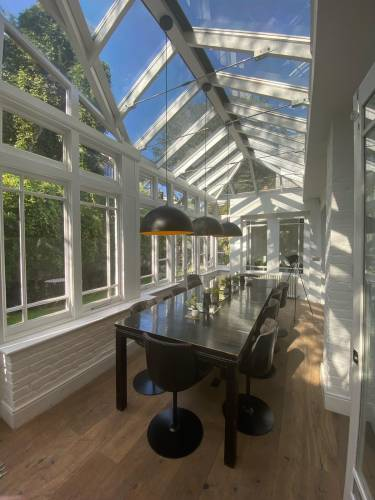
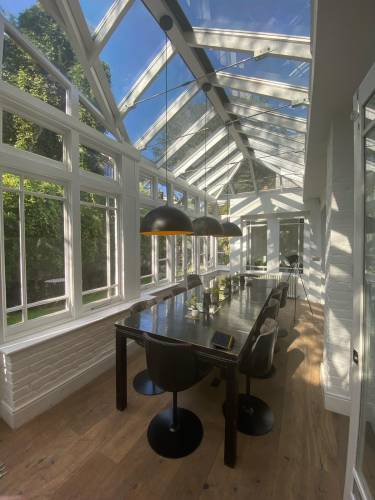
+ notepad [209,330,235,351]
